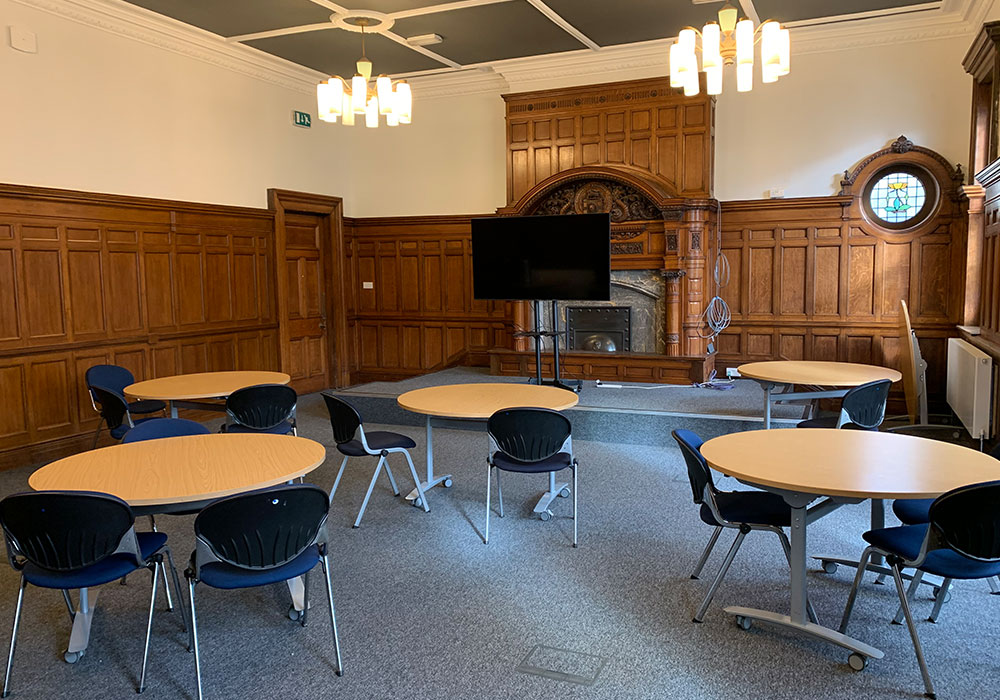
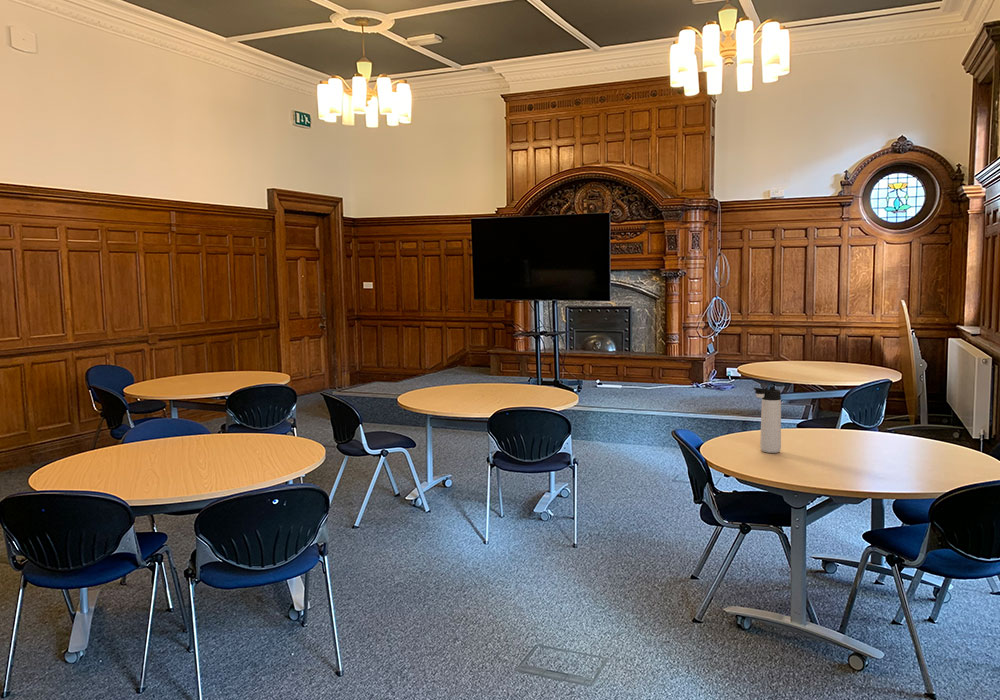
+ thermos bottle [753,386,782,454]
